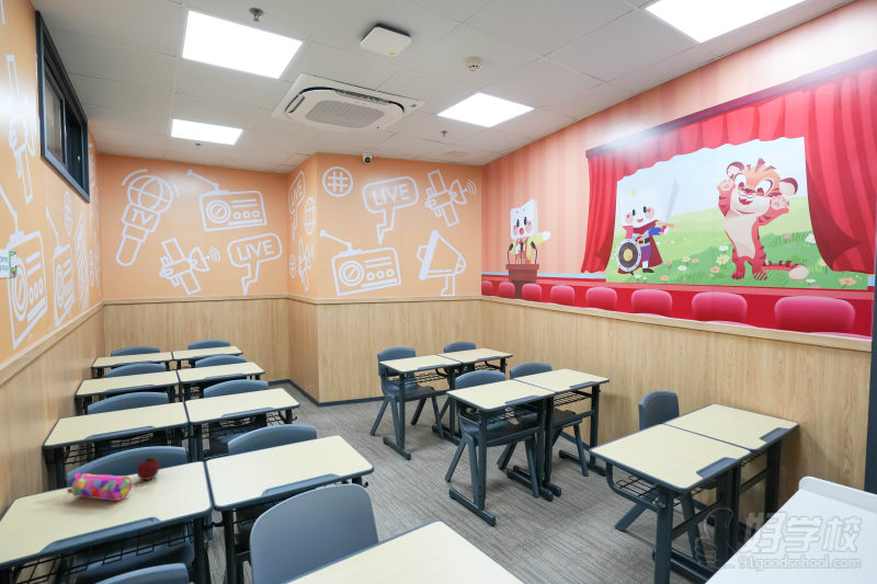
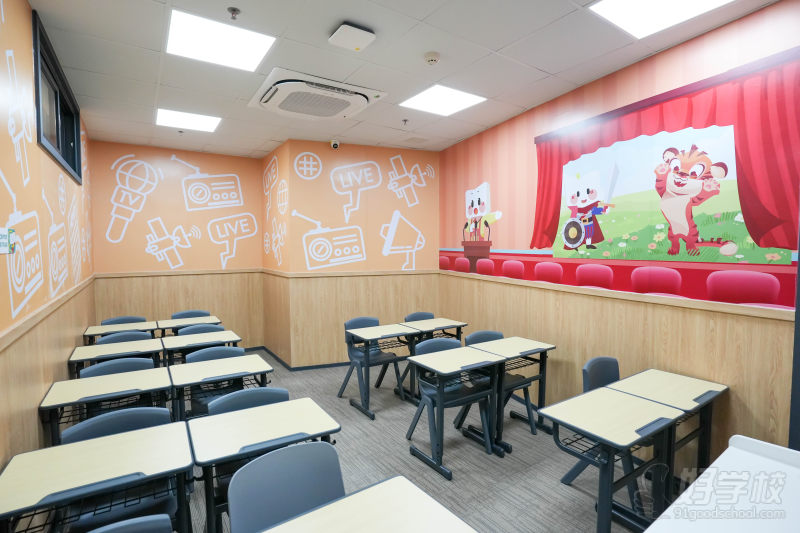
- fruit [136,454,161,481]
- pencil case [66,471,134,502]
